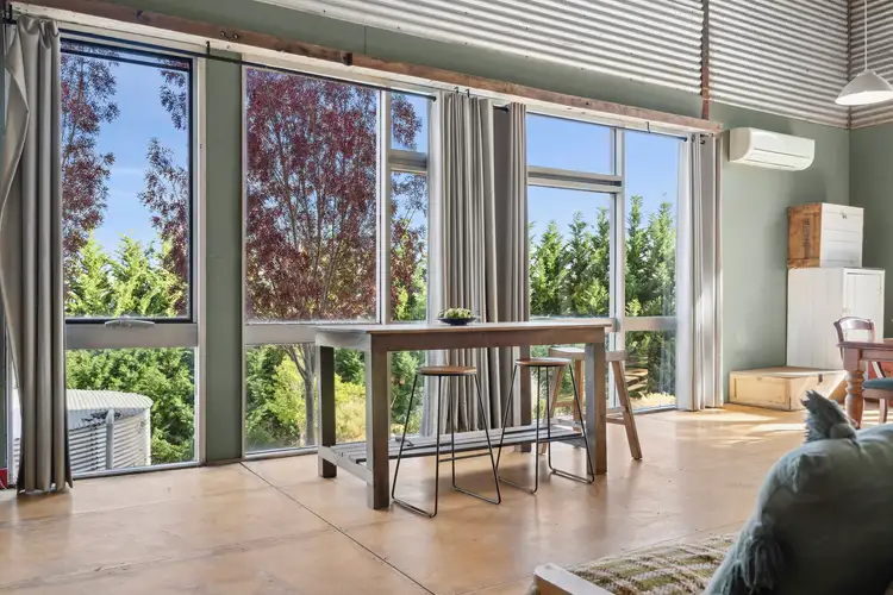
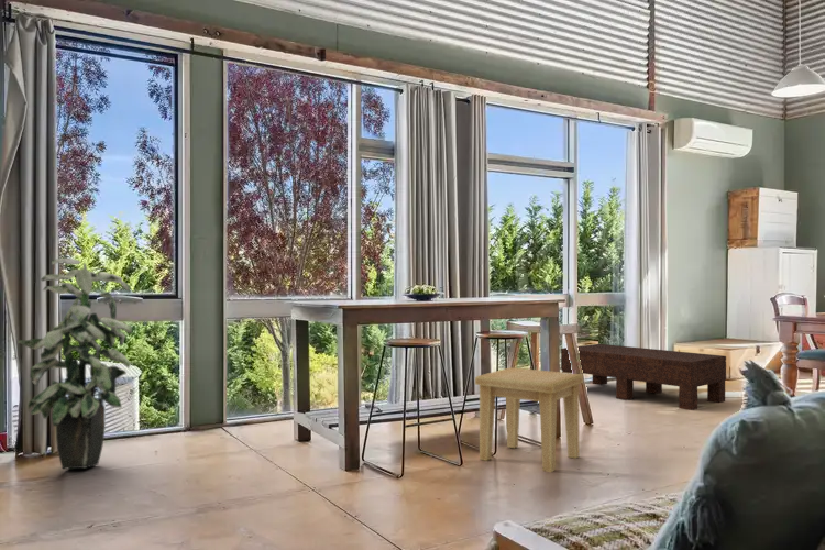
+ indoor plant [16,257,133,470]
+ side table [474,366,584,473]
+ coffee table [560,343,727,411]
